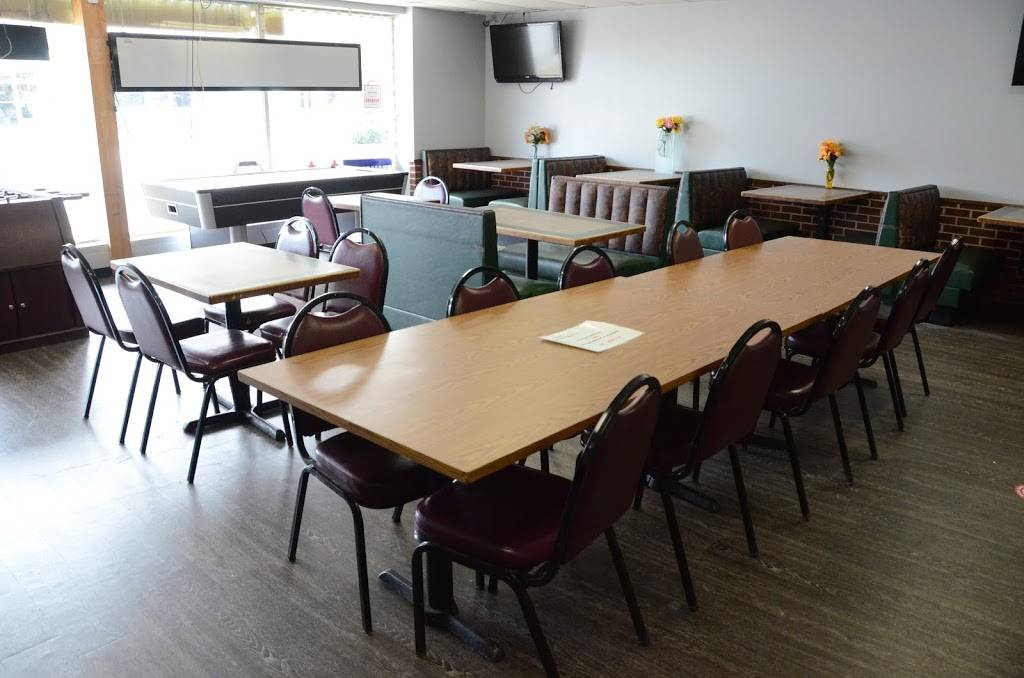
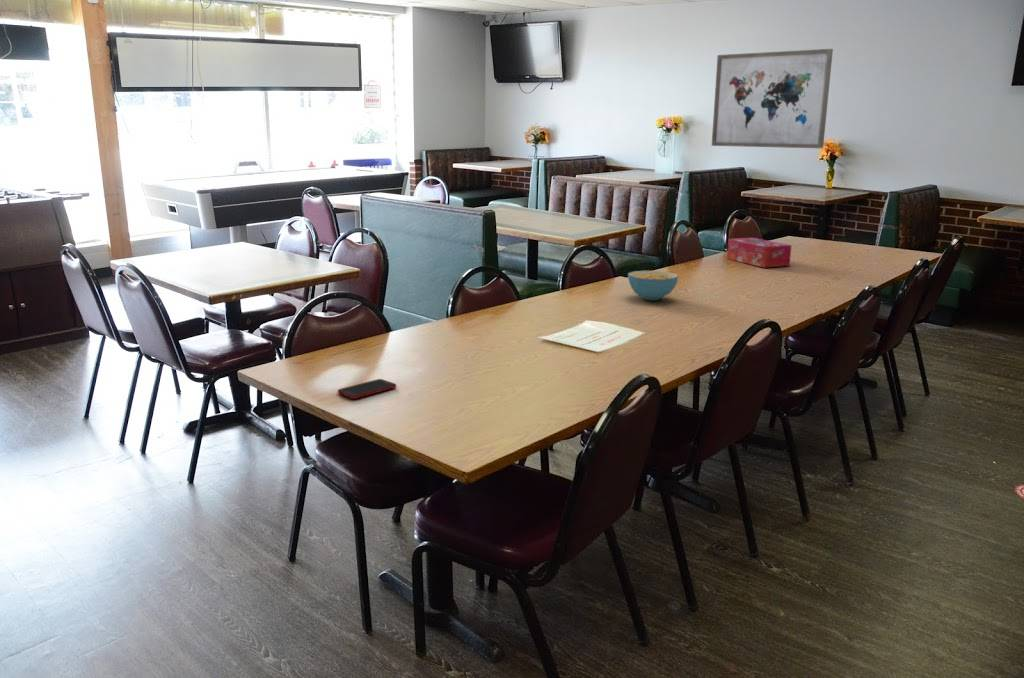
+ cereal bowl [627,270,679,301]
+ tissue box [726,237,793,269]
+ cell phone [337,378,397,400]
+ wall art [711,48,834,149]
